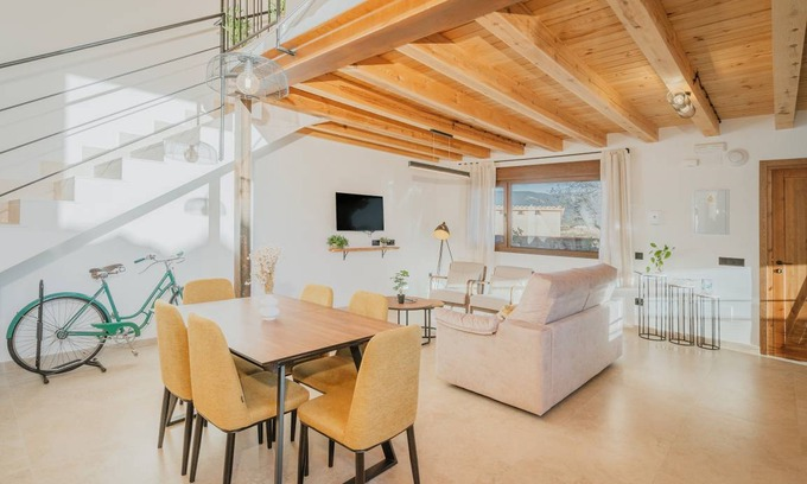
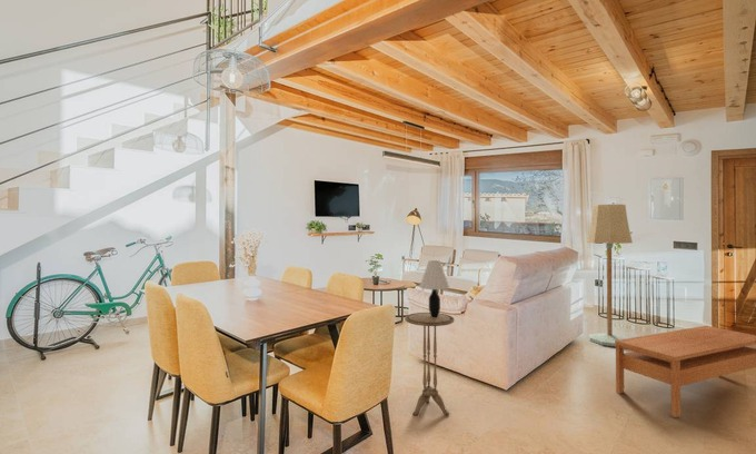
+ floor lamp [586,204,634,347]
+ side table [404,312,456,416]
+ table lamp [418,259,450,318]
+ coffee table [615,325,756,418]
